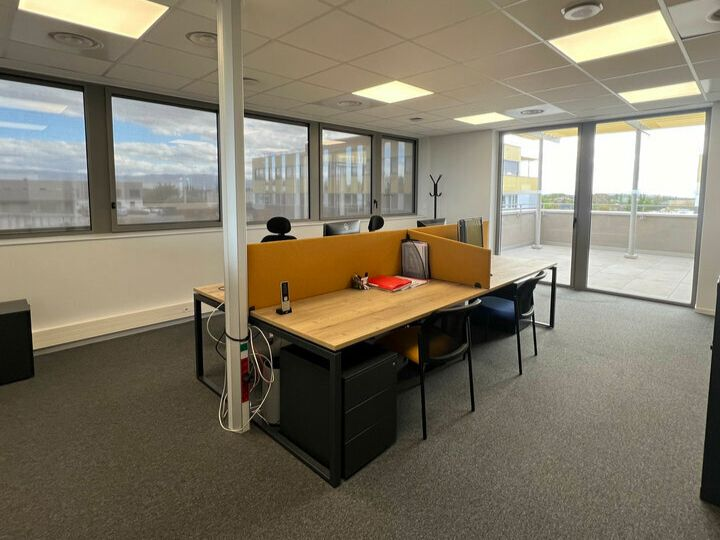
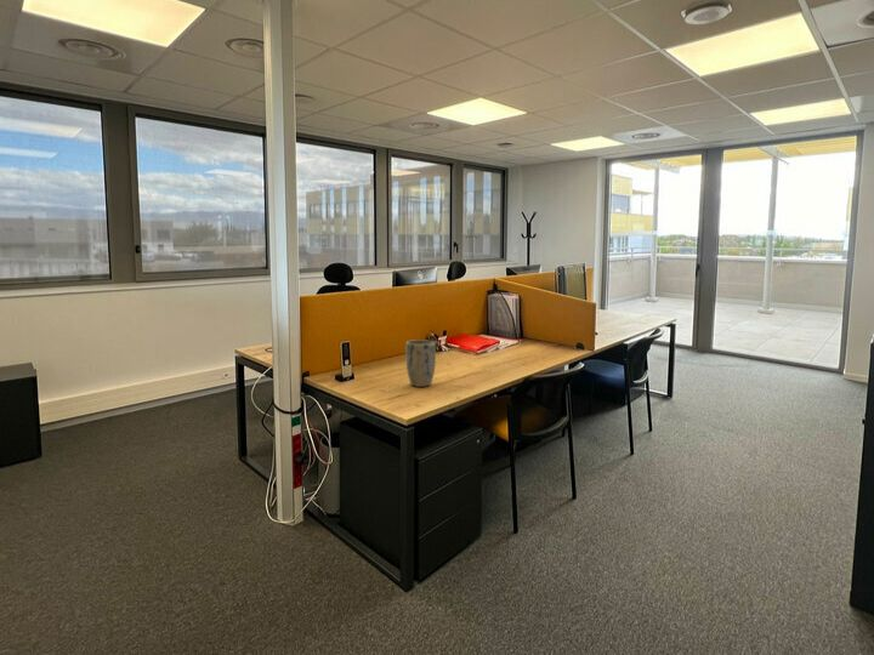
+ plant pot [404,338,437,388]
